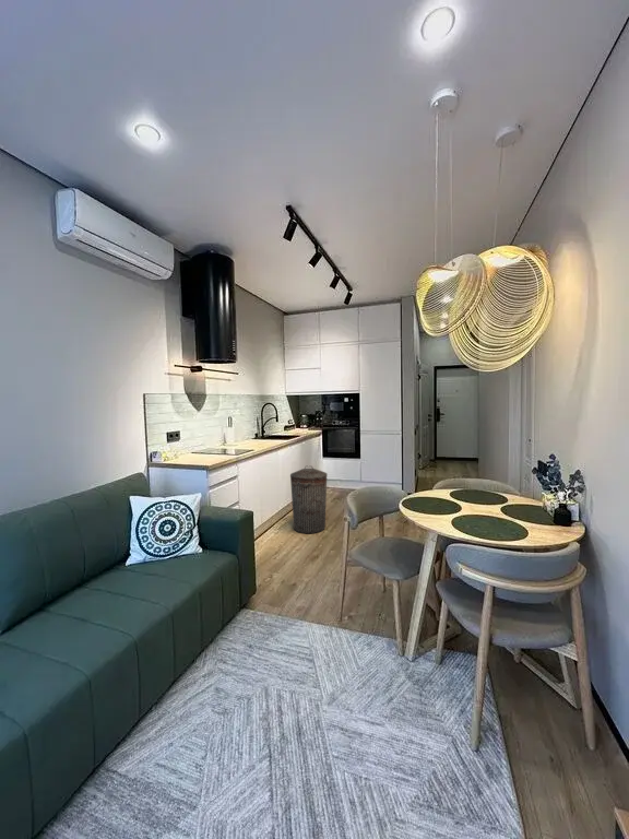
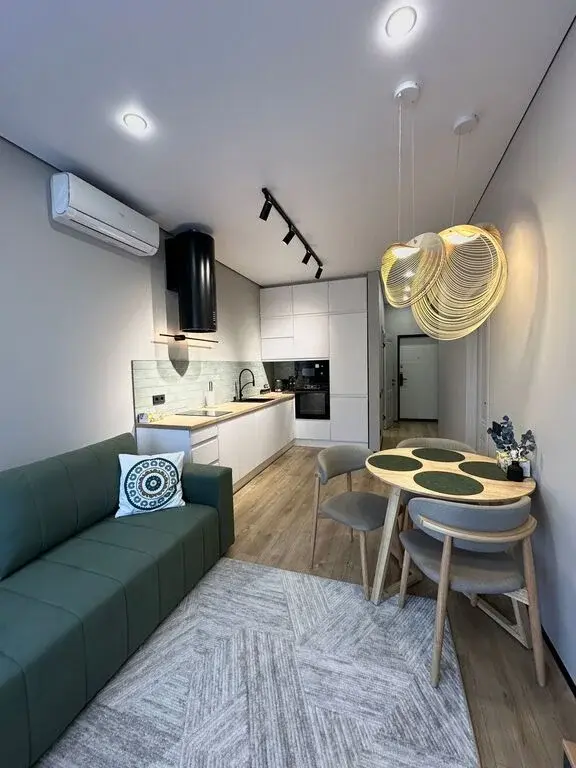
- trash can [289,465,329,534]
